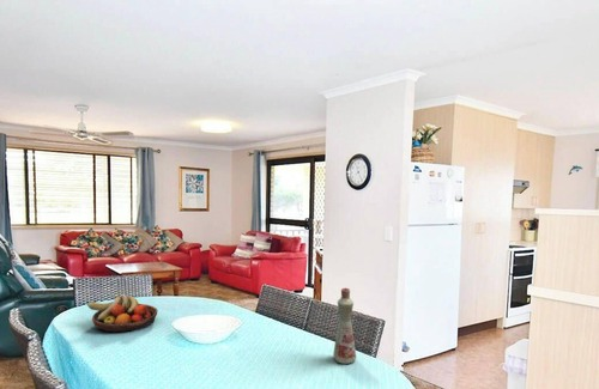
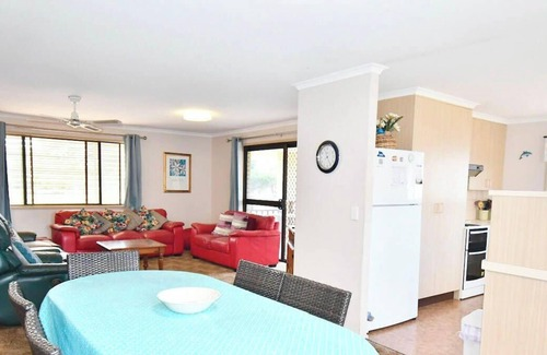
- fruit bowl [86,294,159,334]
- bottle [332,286,357,365]
